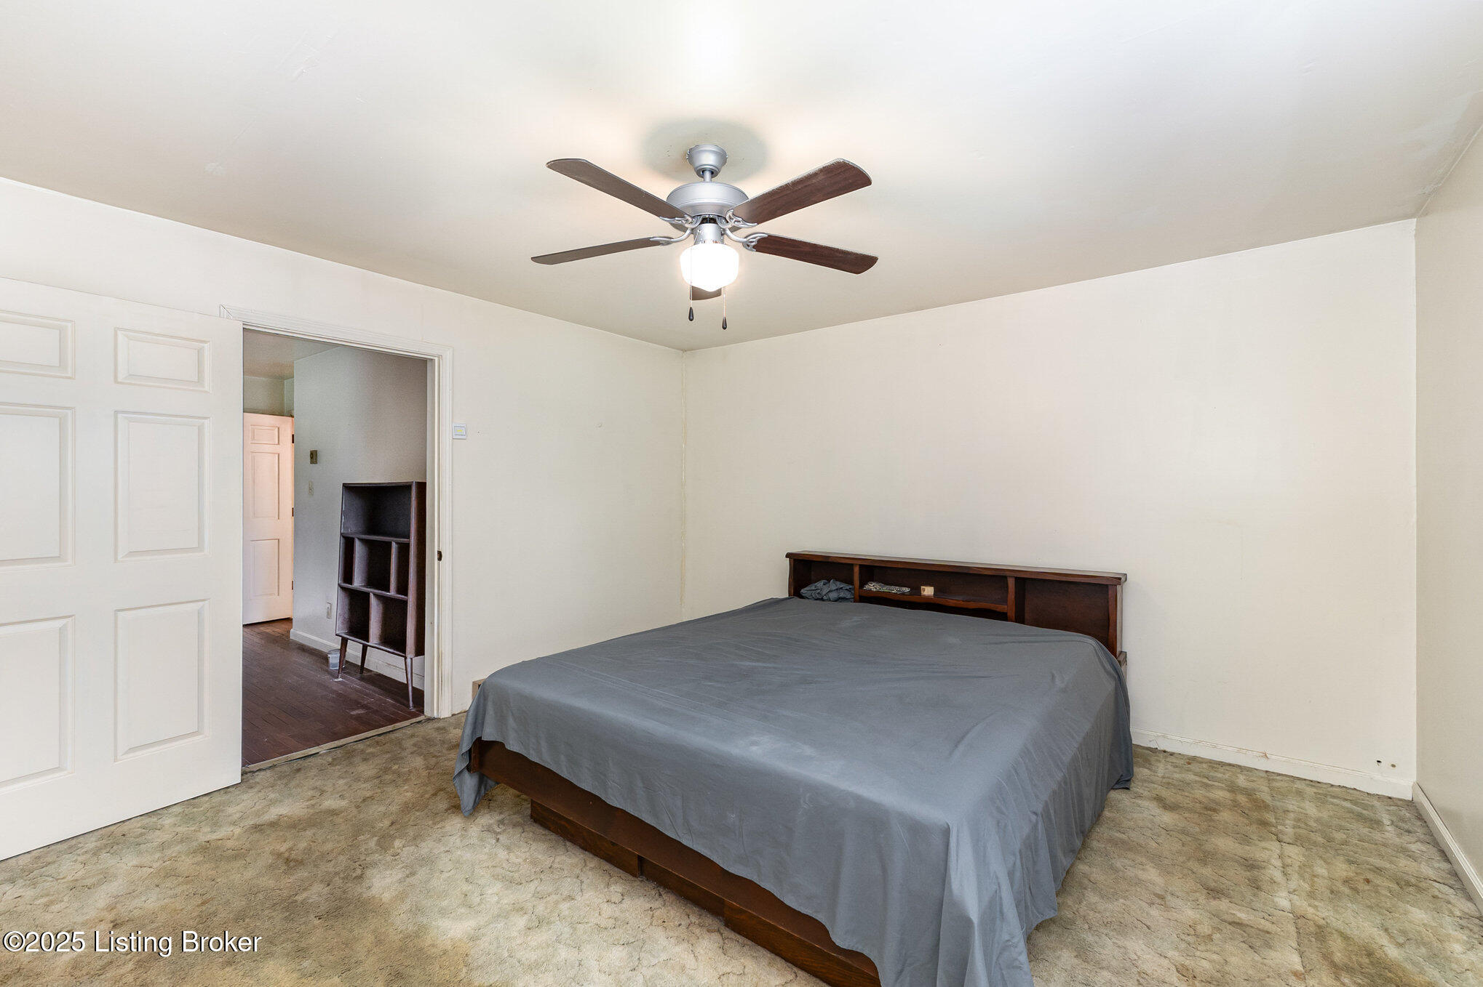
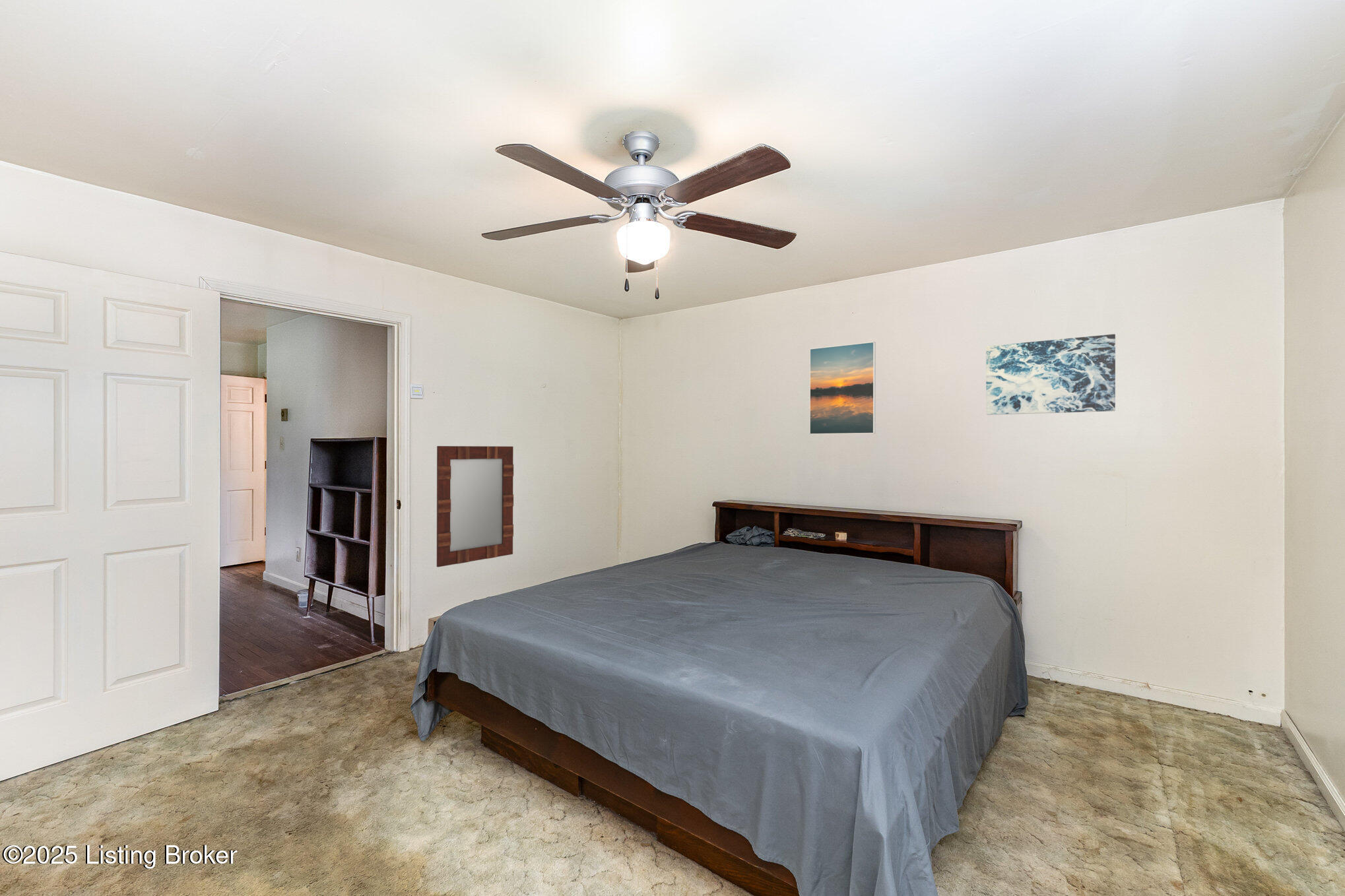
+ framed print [809,341,876,435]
+ home mirror [436,445,514,567]
+ wall art [985,333,1116,416]
